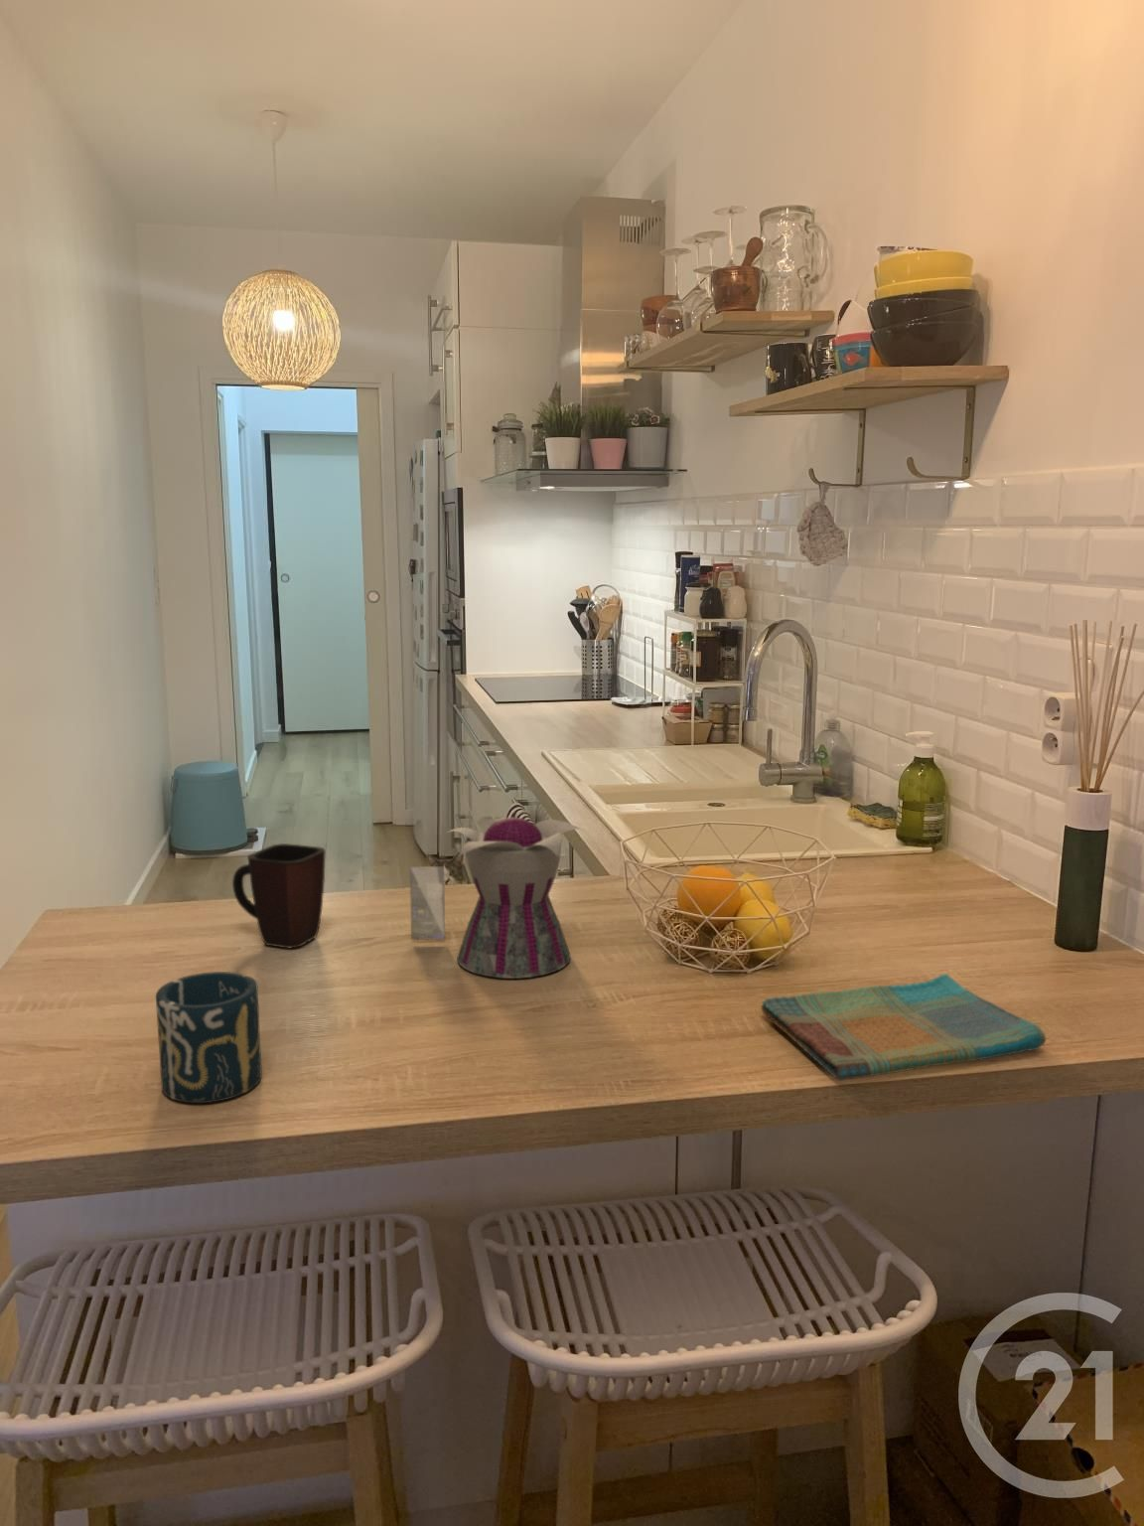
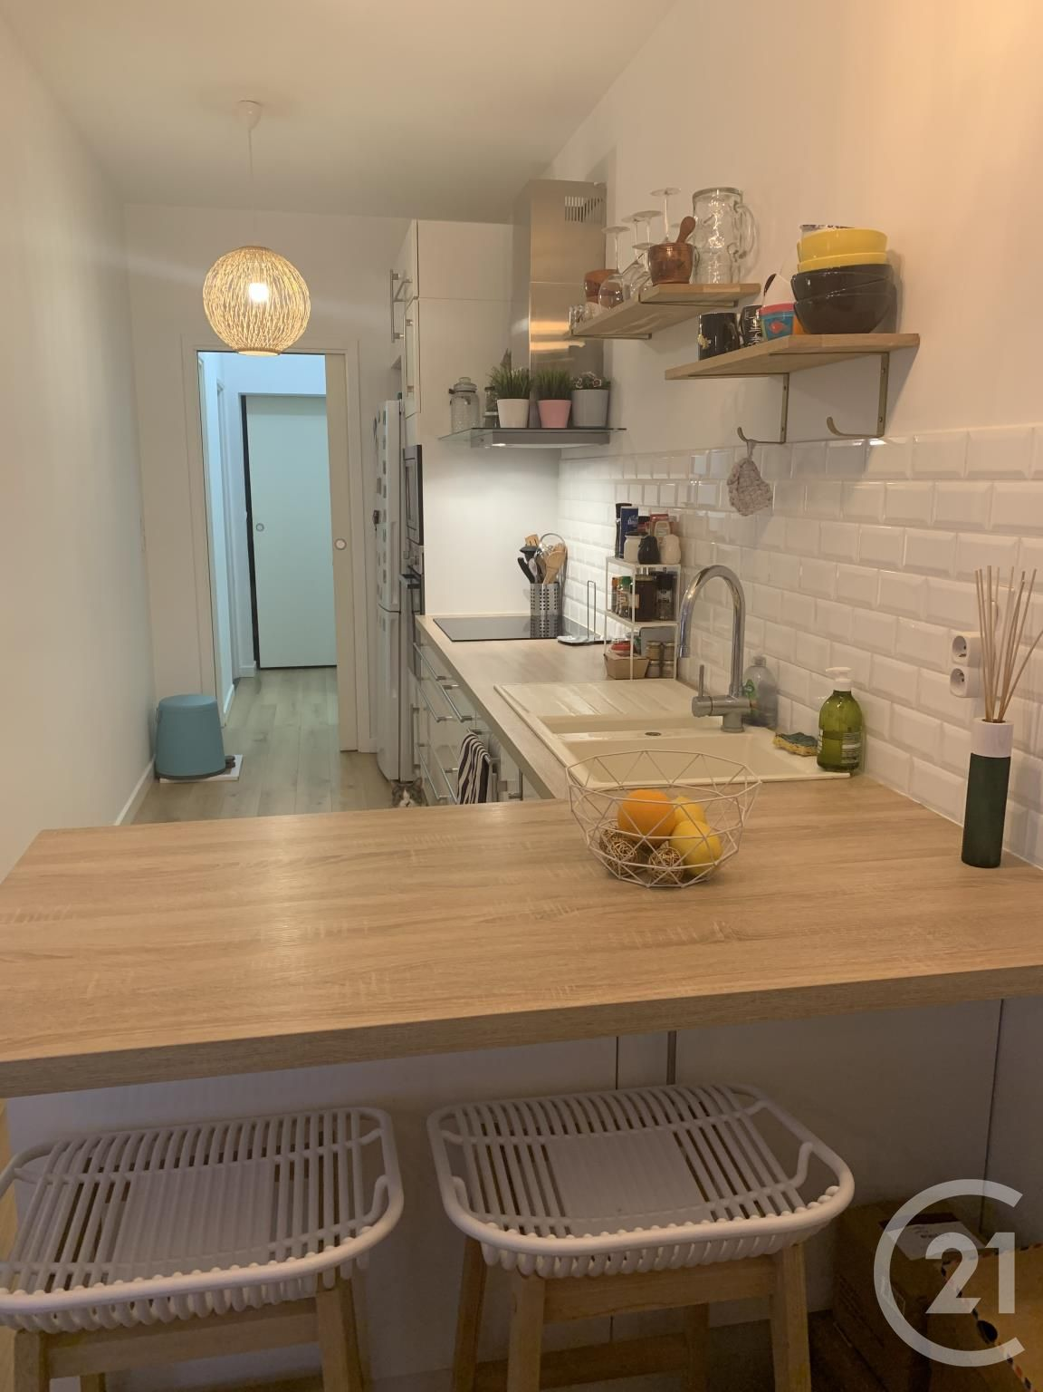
- cup [155,971,263,1104]
- mug [232,842,327,949]
- teapot [409,817,586,979]
- dish towel [761,972,1047,1081]
